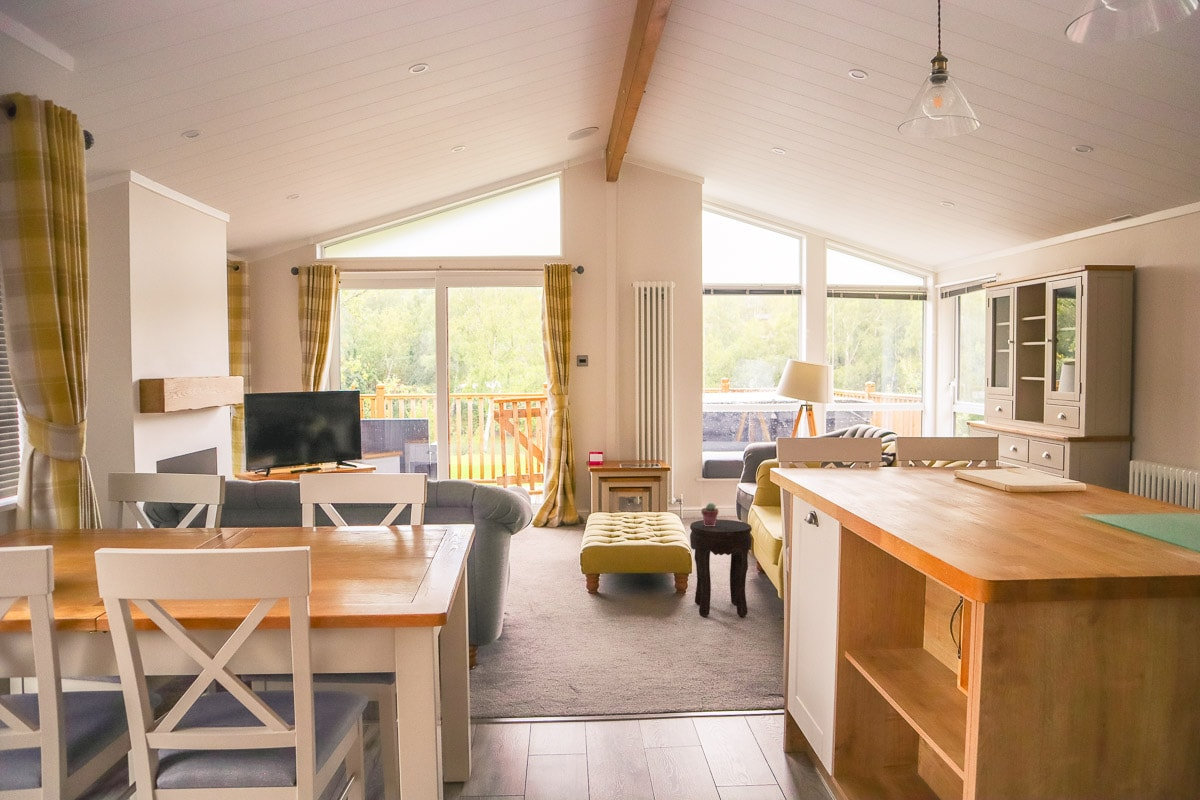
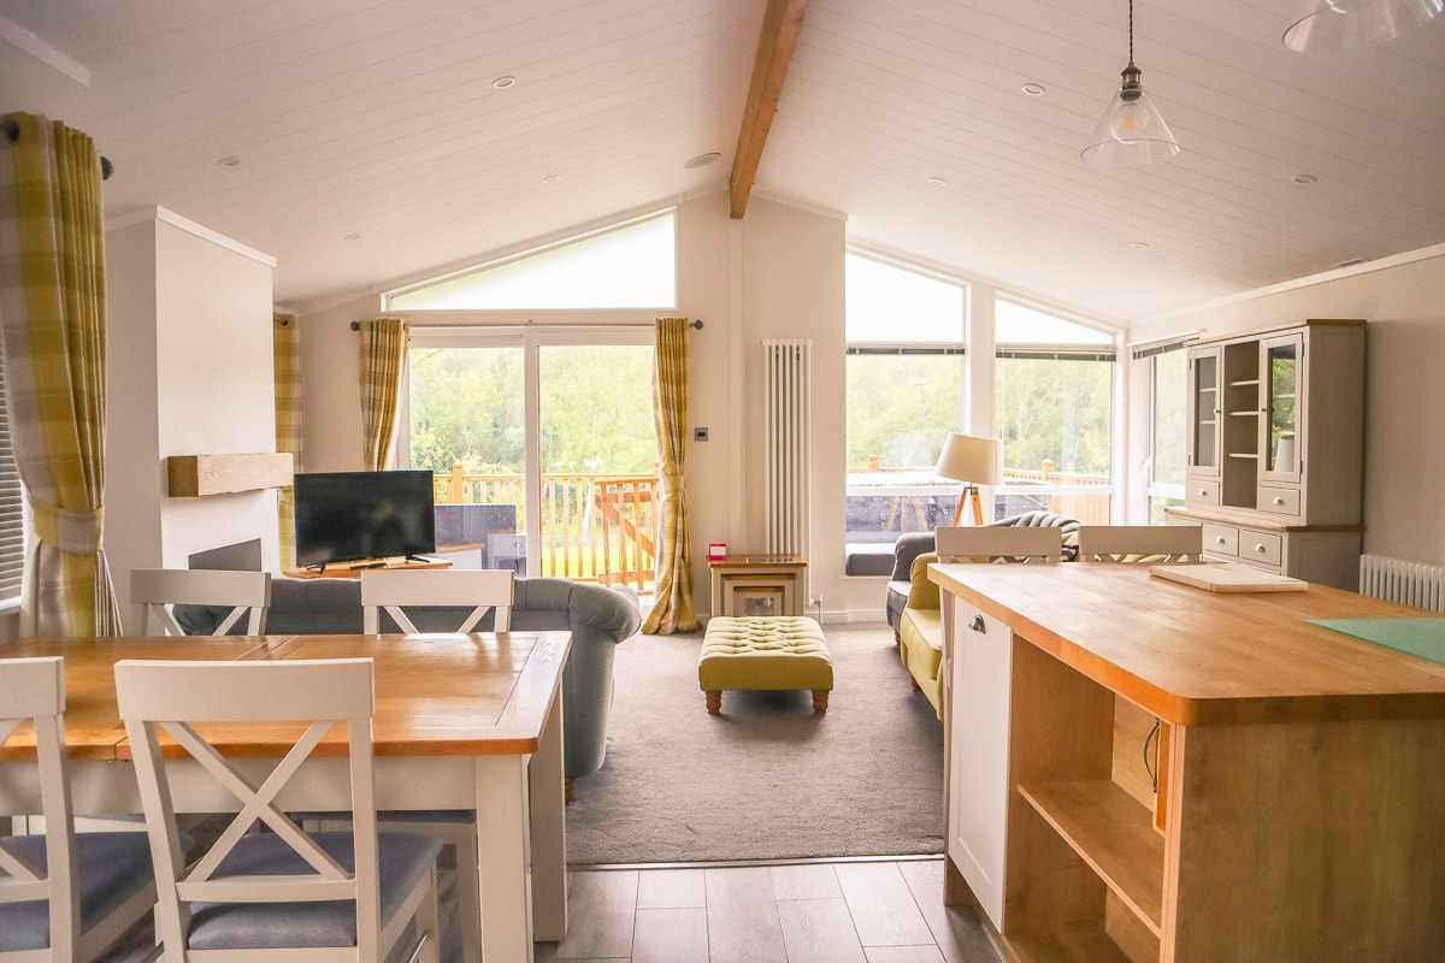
- potted succulent [700,502,720,526]
- side table [689,518,753,618]
